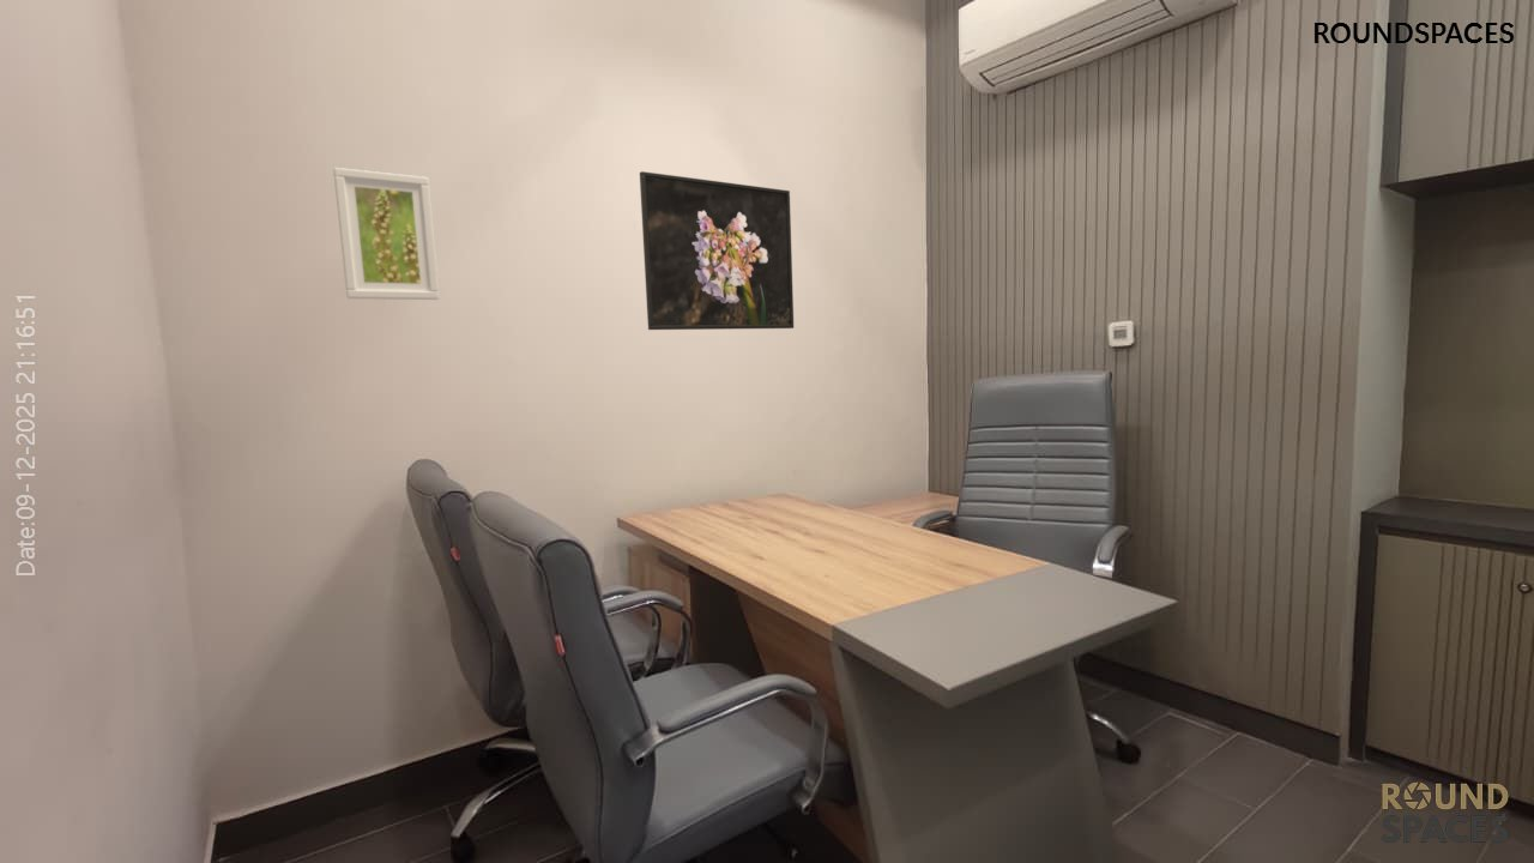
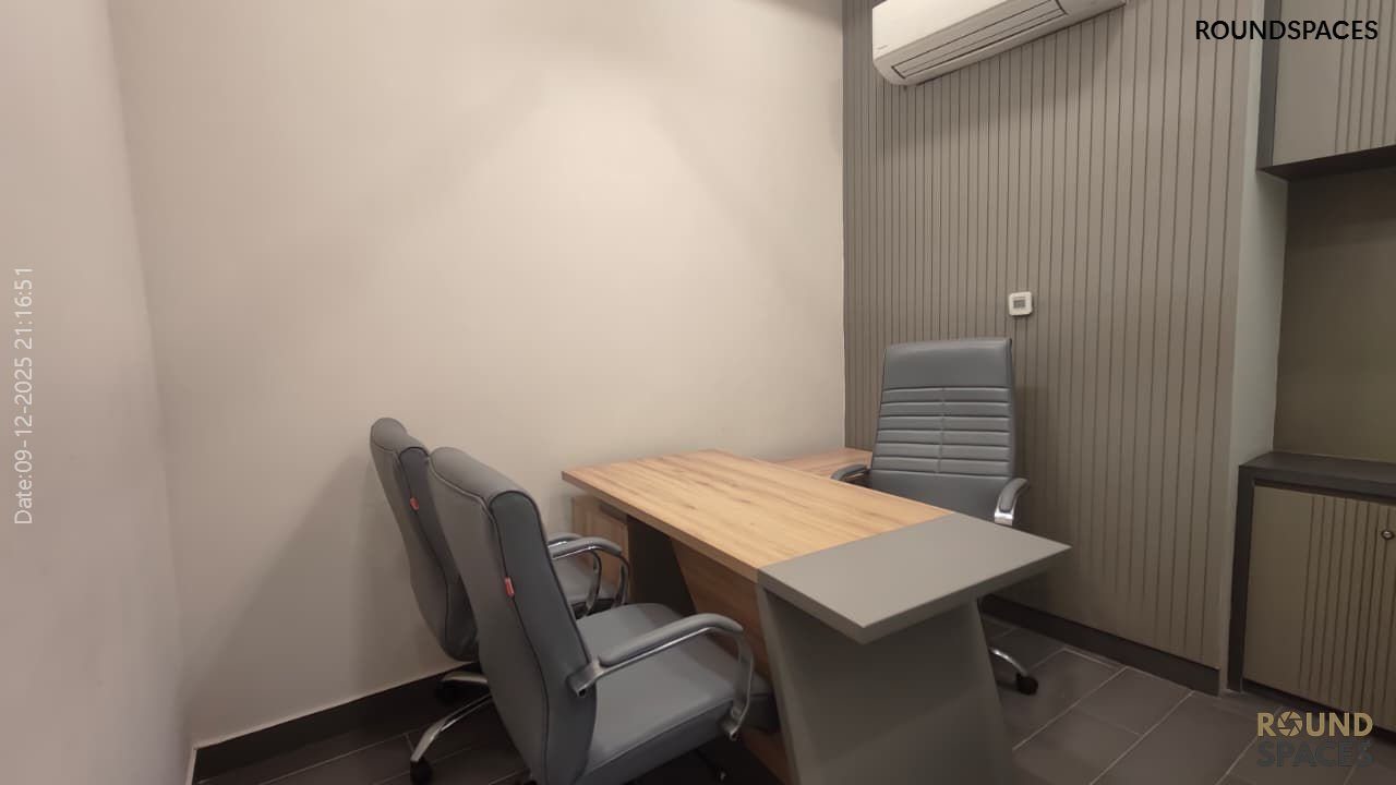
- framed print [639,170,795,331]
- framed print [332,167,441,301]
